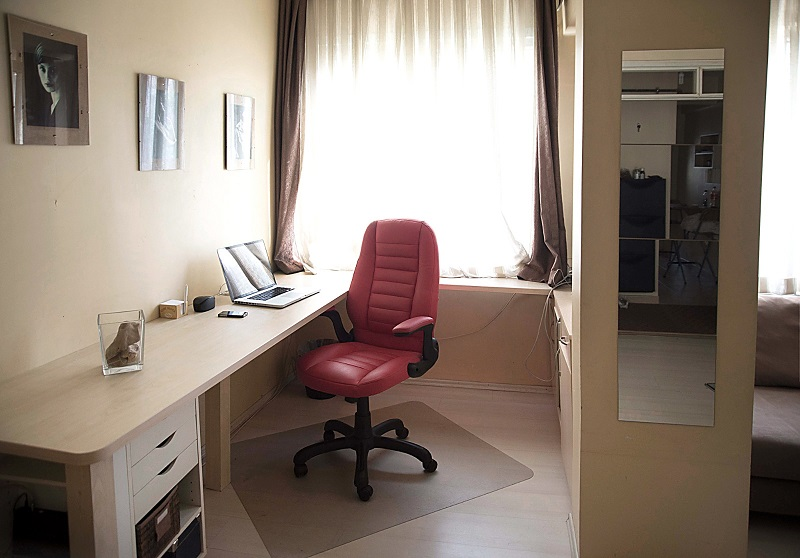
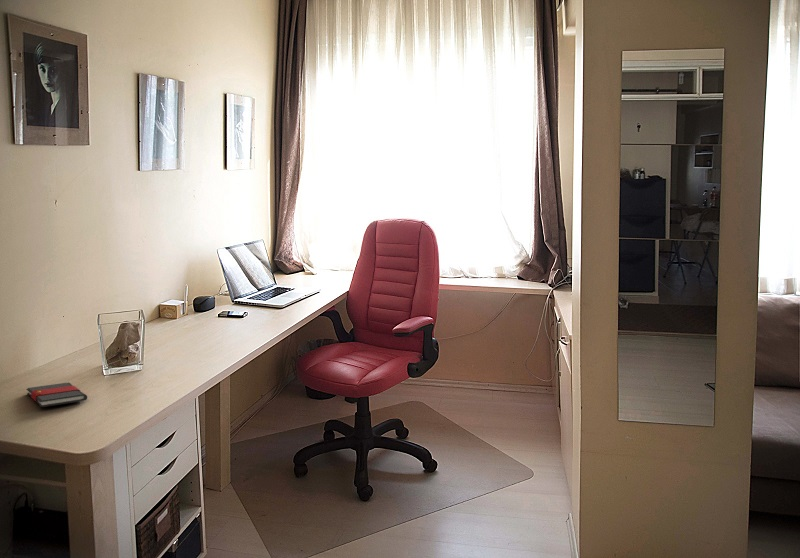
+ book [25,382,88,408]
